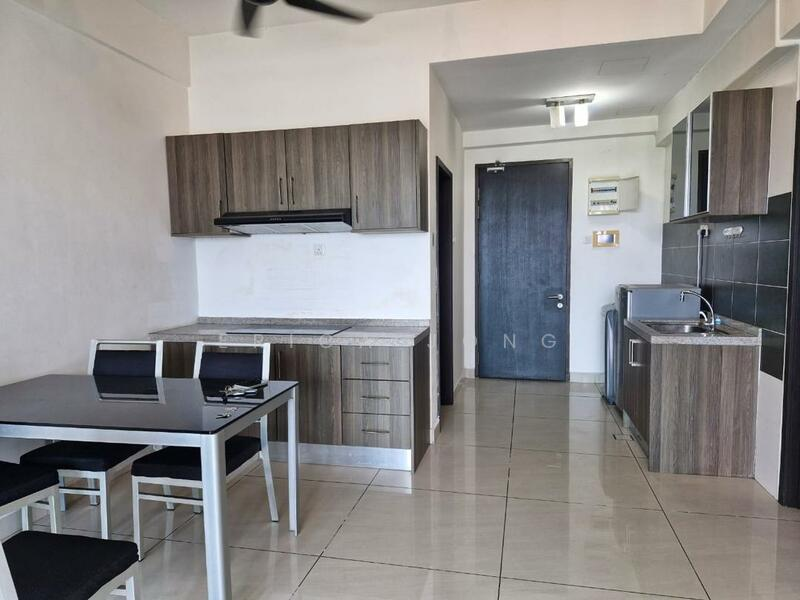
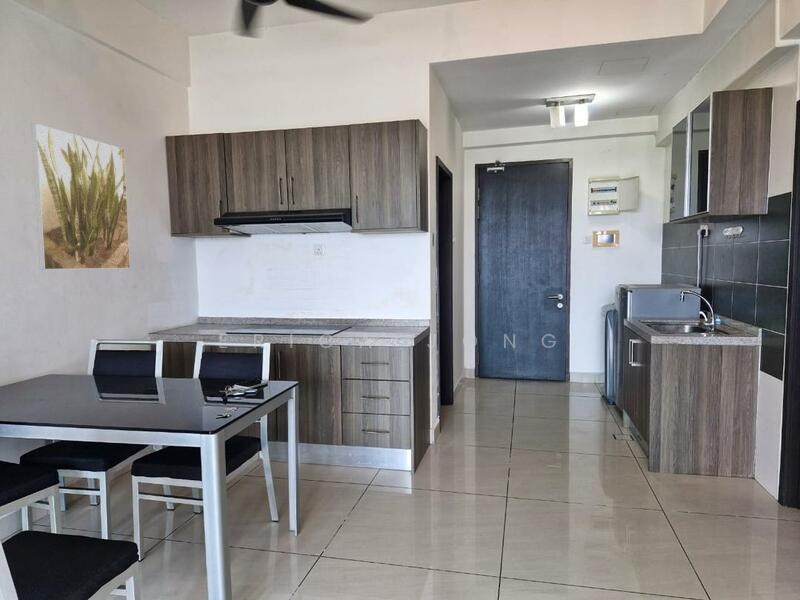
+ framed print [30,122,131,271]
